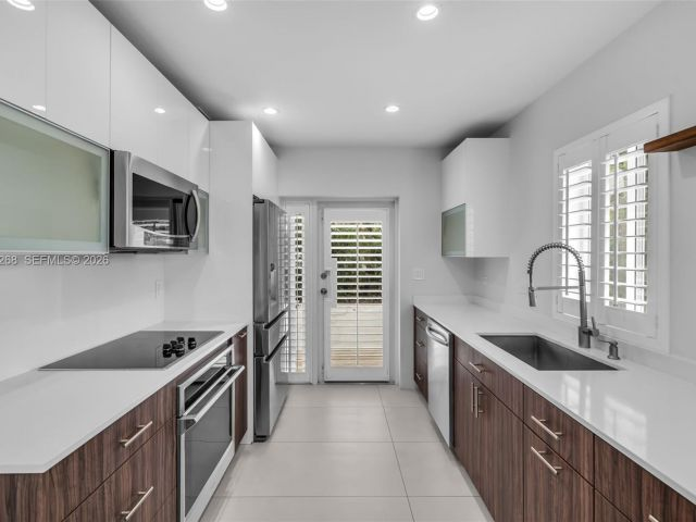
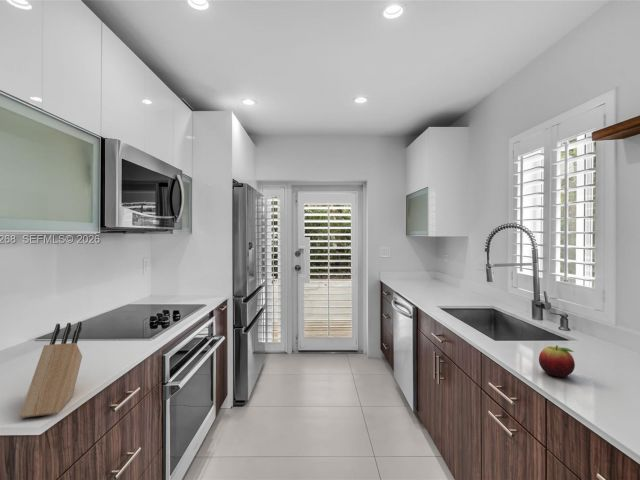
+ knife block [18,321,83,419]
+ fruit [538,344,576,378]
